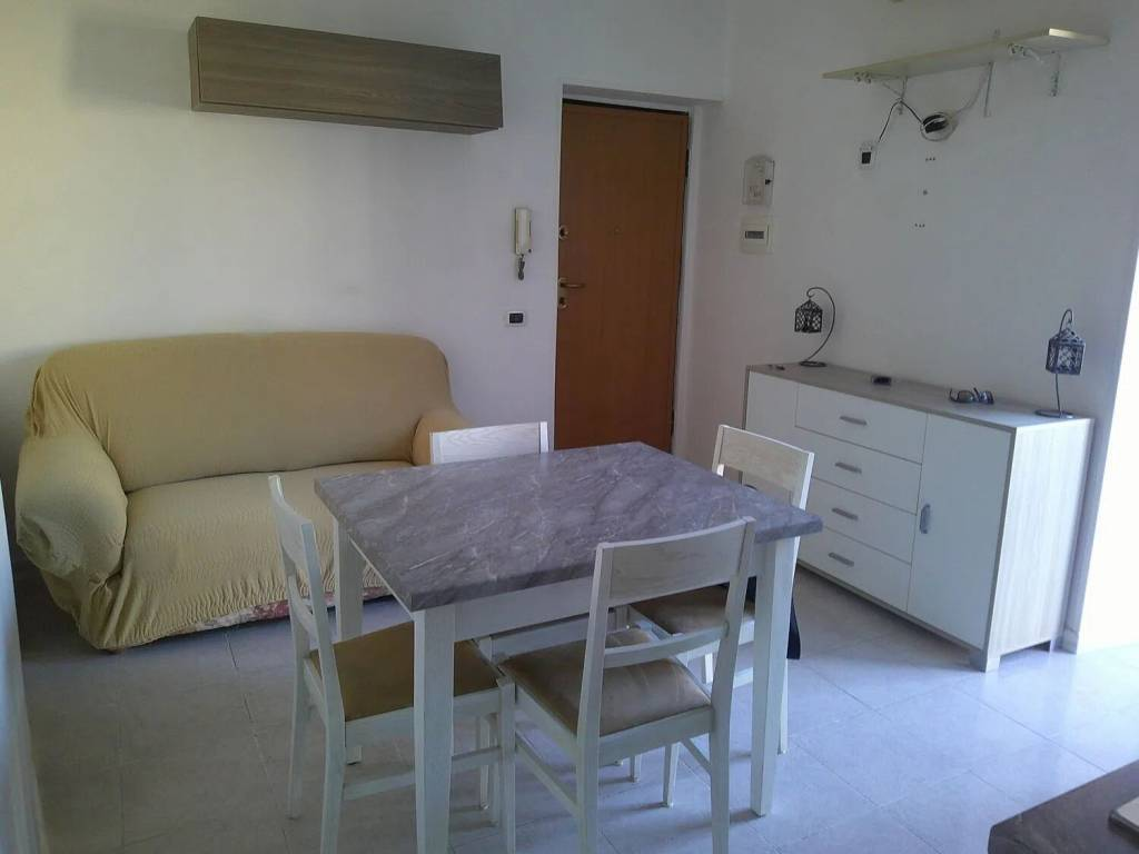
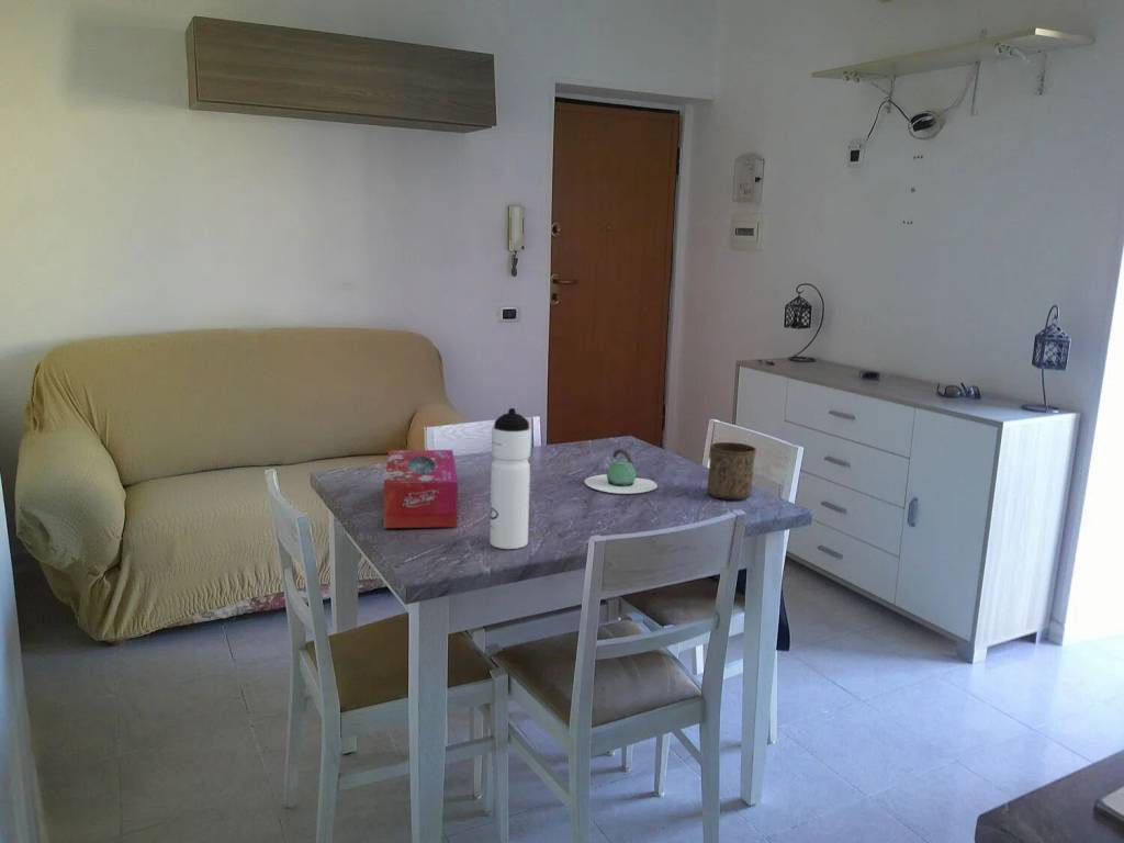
+ tissue box [383,449,459,529]
+ cup [706,441,757,501]
+ water bottle [488,407,532,550]
+ teapot [584,448,659,495]
